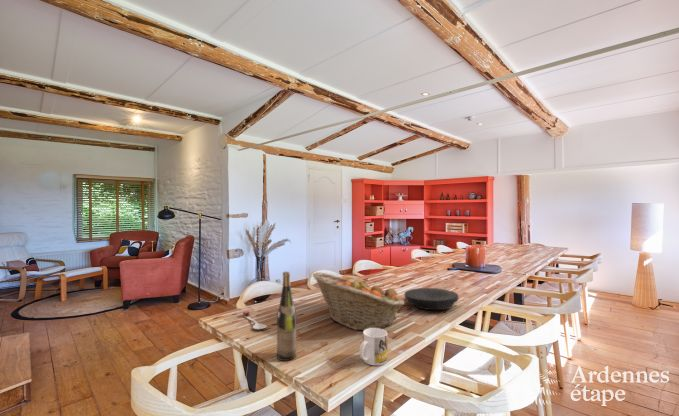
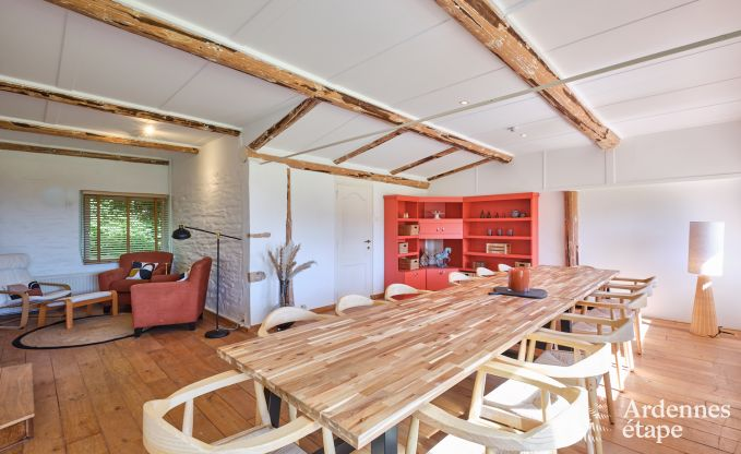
- fruit basket [311,271,405,331]
- plate [404,287,459,311]
- mug [358,328,388,367]
- wine bottle [276,271,297,362]
- spoon [242,310,268,331]
